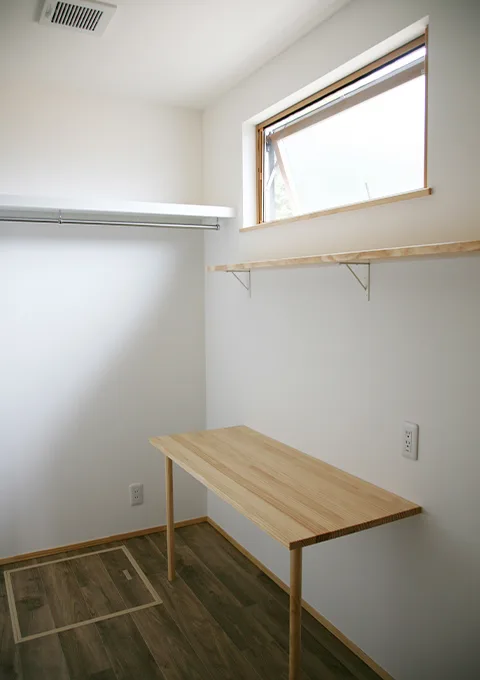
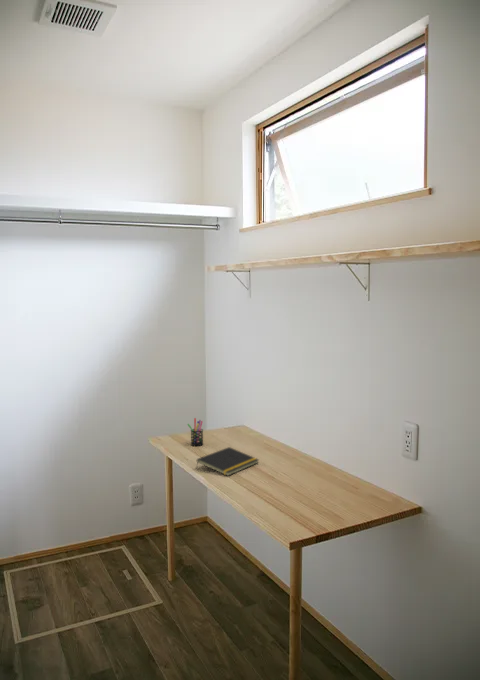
+ notepad [195,446,260,477]
+ pen holder [186,417,204,447]
